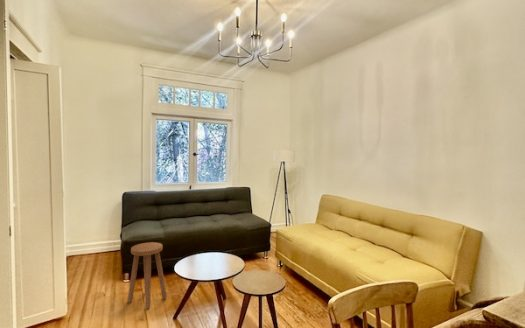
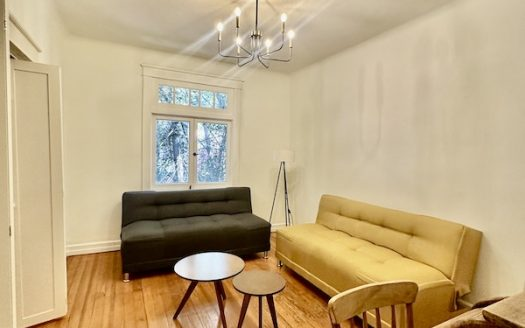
- stool [126,241,168,310]
